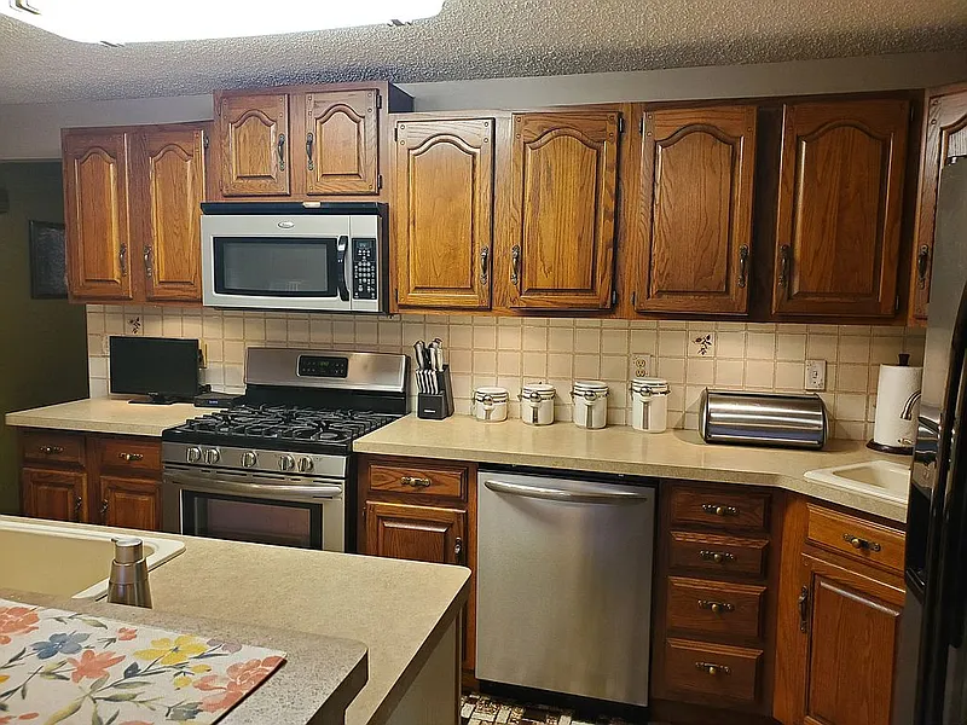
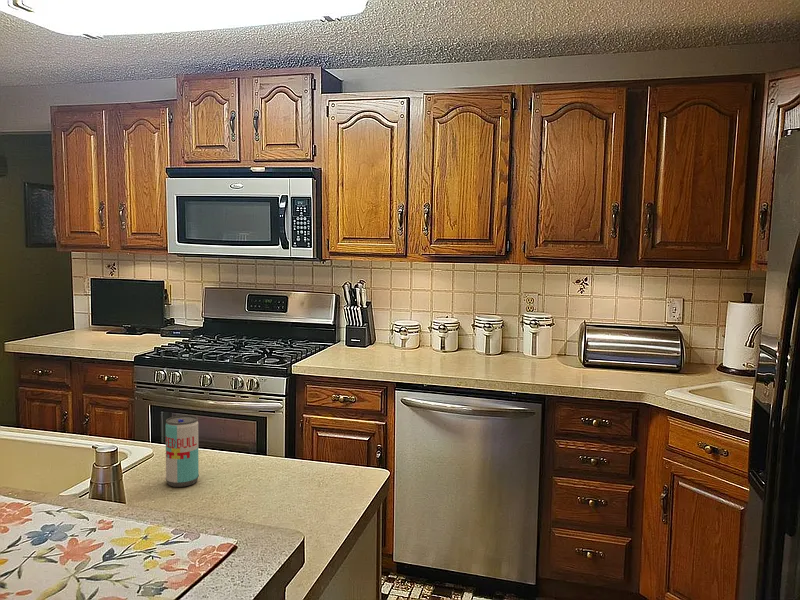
+ beverage can [165,415,200,488]
